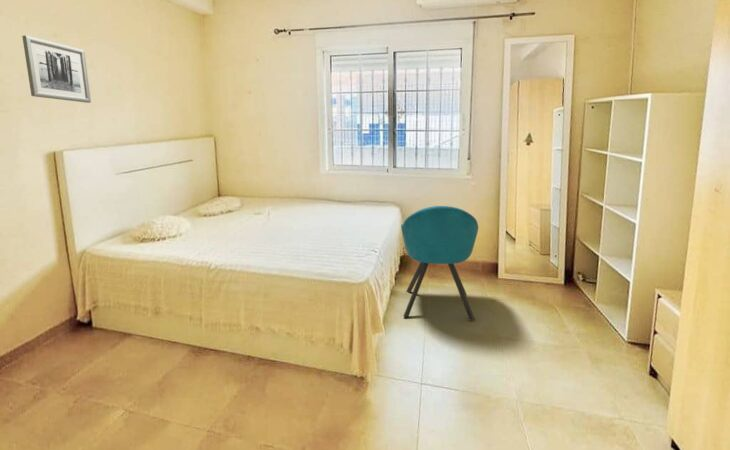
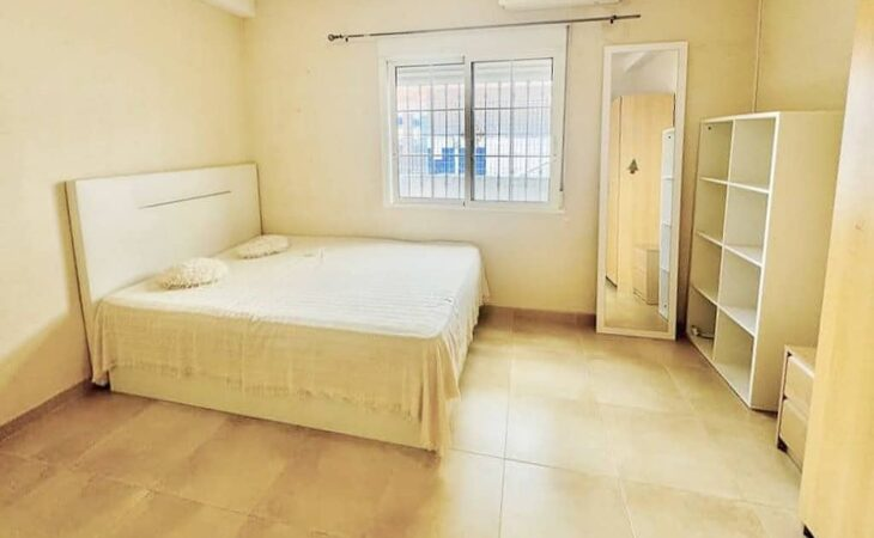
- chair [400,205,479,321]
- wall art [21,34,92,104]
